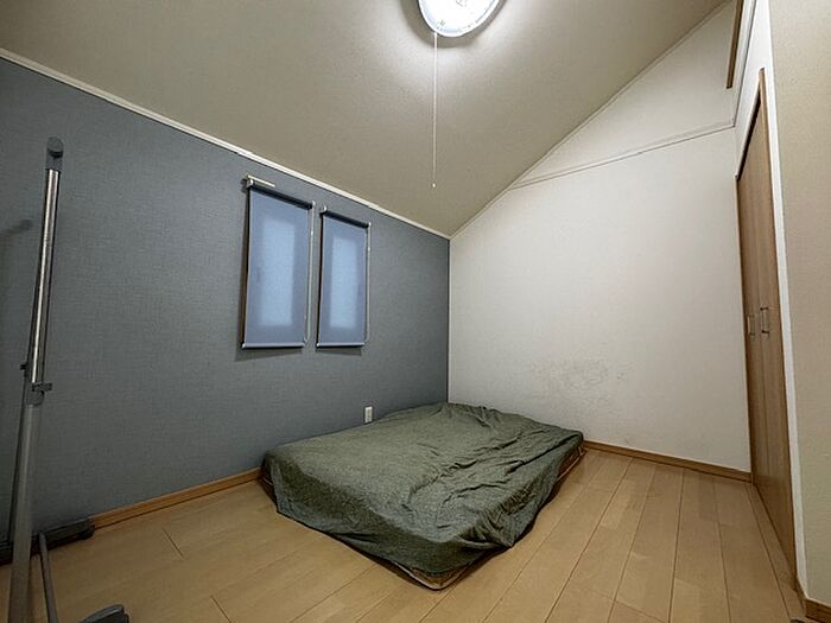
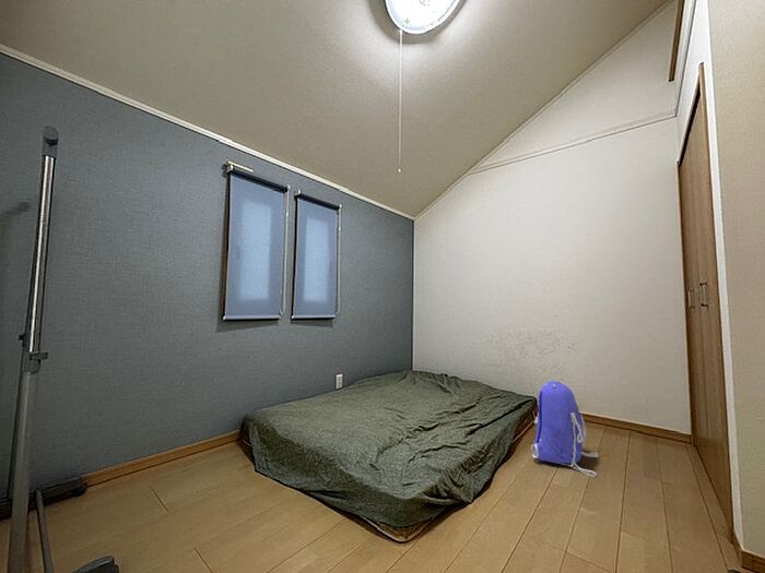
+ backpack [531,379,599,478]
